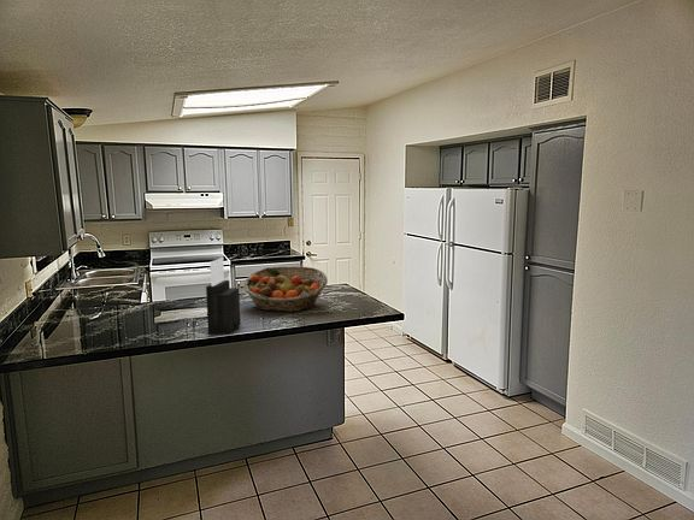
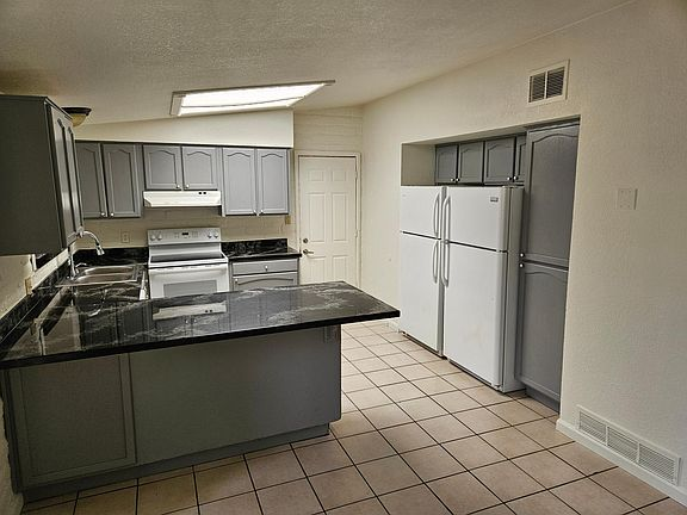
- knife block [205,256,241,336]
- fruit basket [242,265,329,313]
